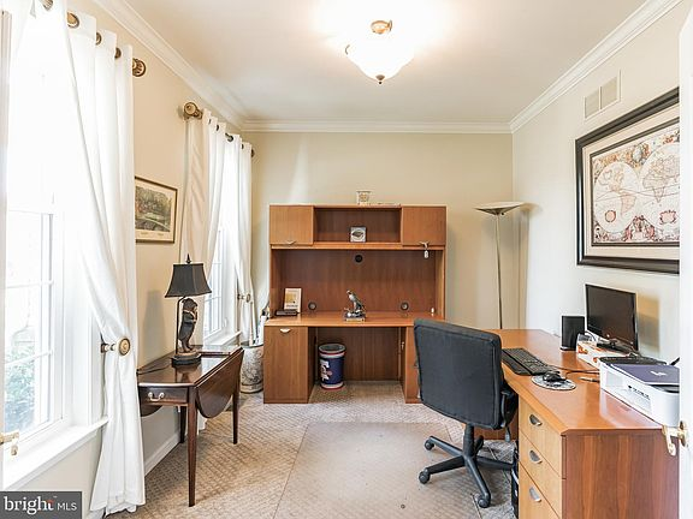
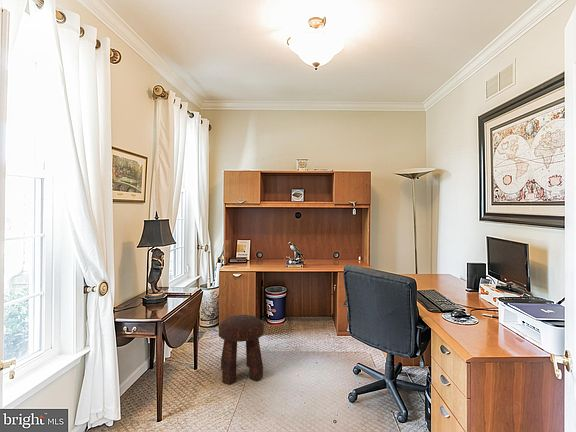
+ stool [218,314,265,385]
